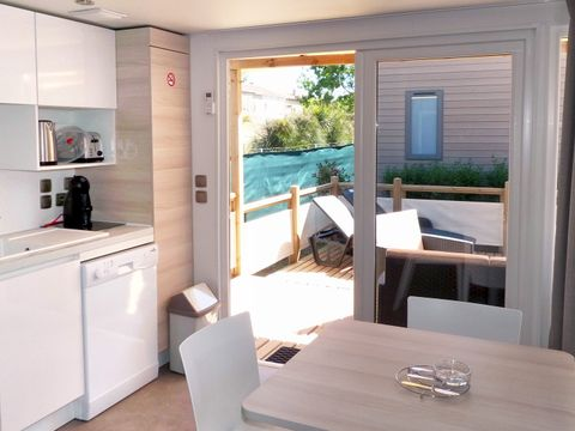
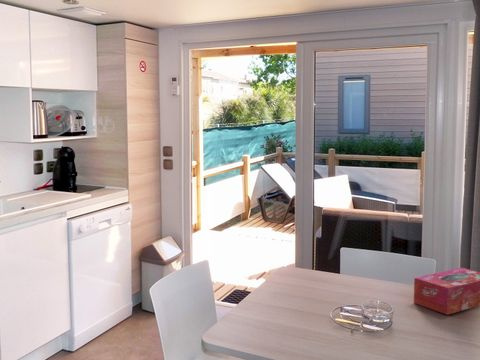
+ tissue box [413,267,480,316]
